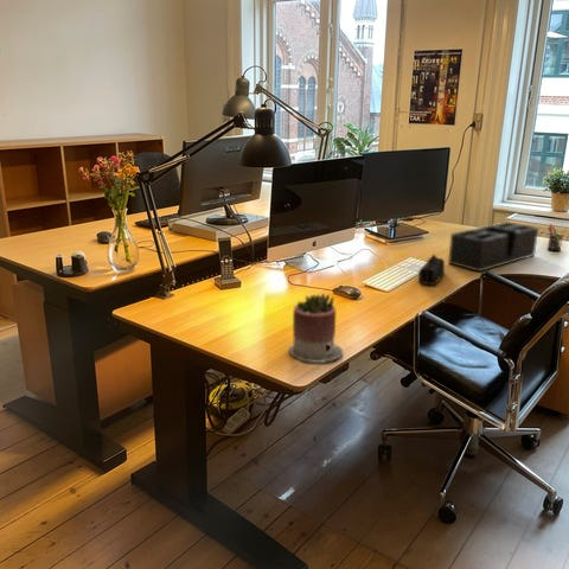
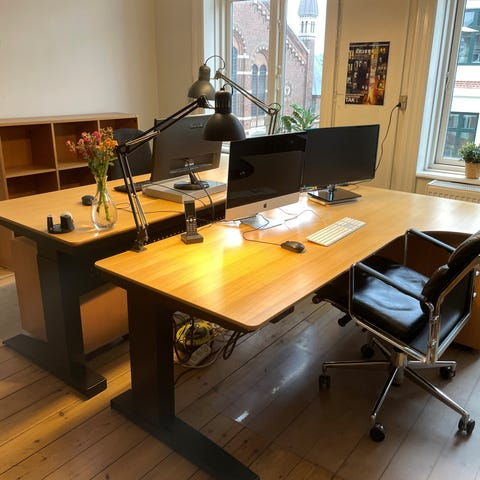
- desk organizer [447,220,539,273]
- pen holder [546,223,568,252]
- pencil case [417,254,446,286]
- succulent planter [288,293,344,364]
